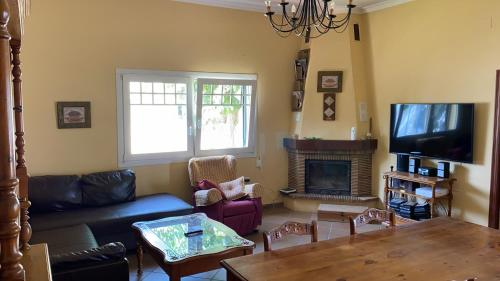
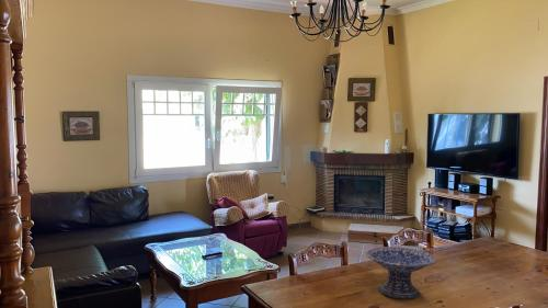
+ decorative bowl [365,246,437,299]
